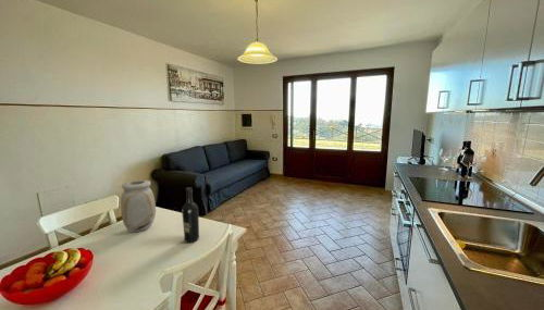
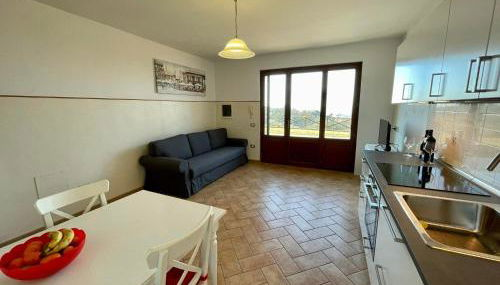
- wine bottle [181,186,200,244]
- vase [120,179,157,233]
